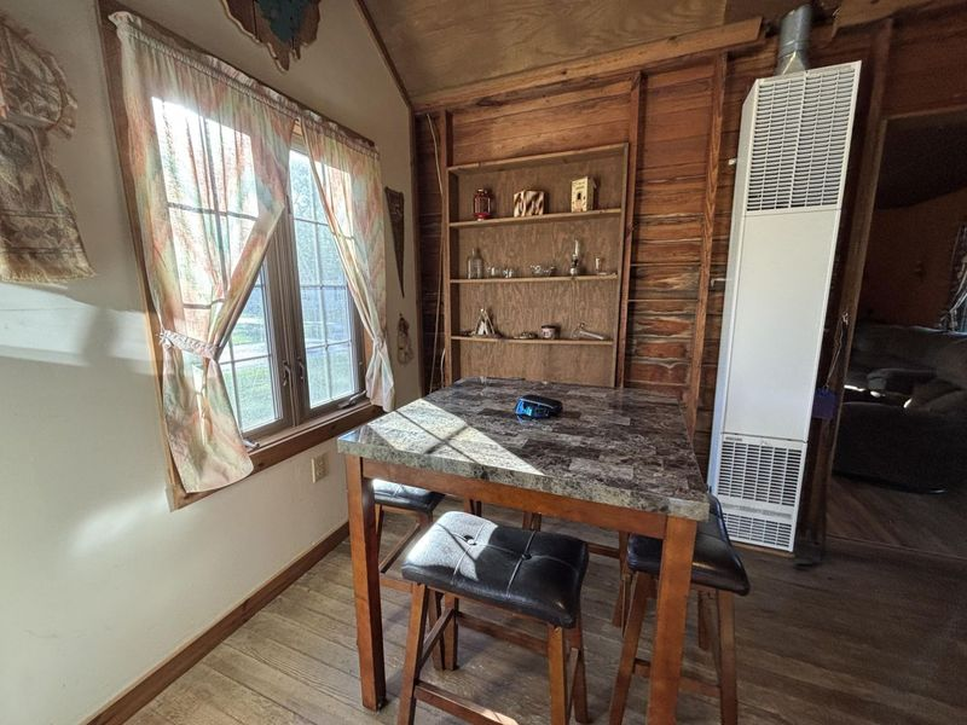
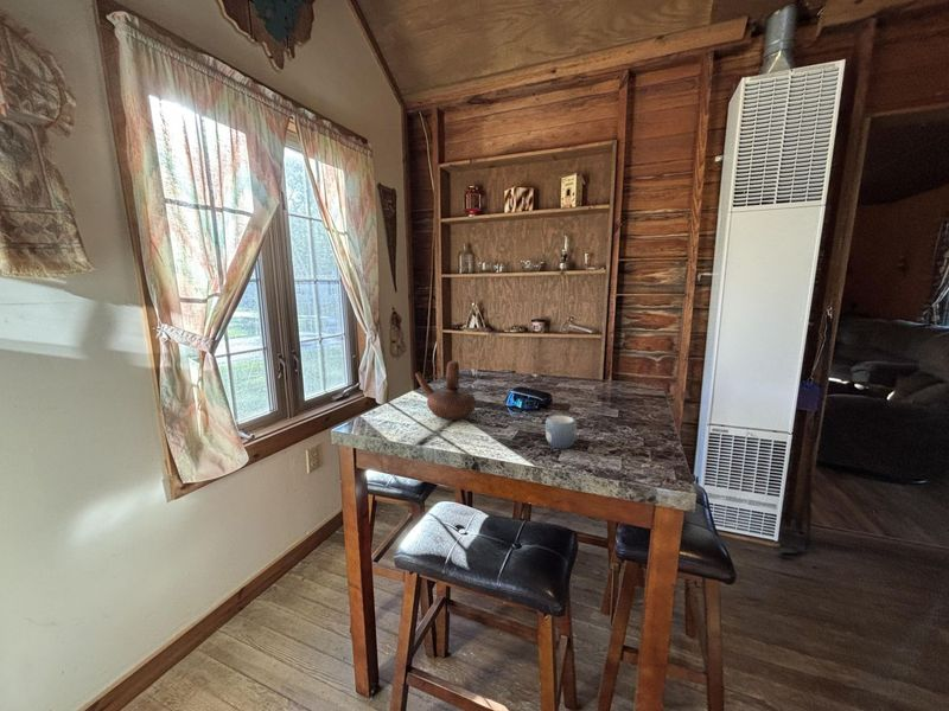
+ teapot [414,359,477,421]
+ mug [544,414,578,449]
